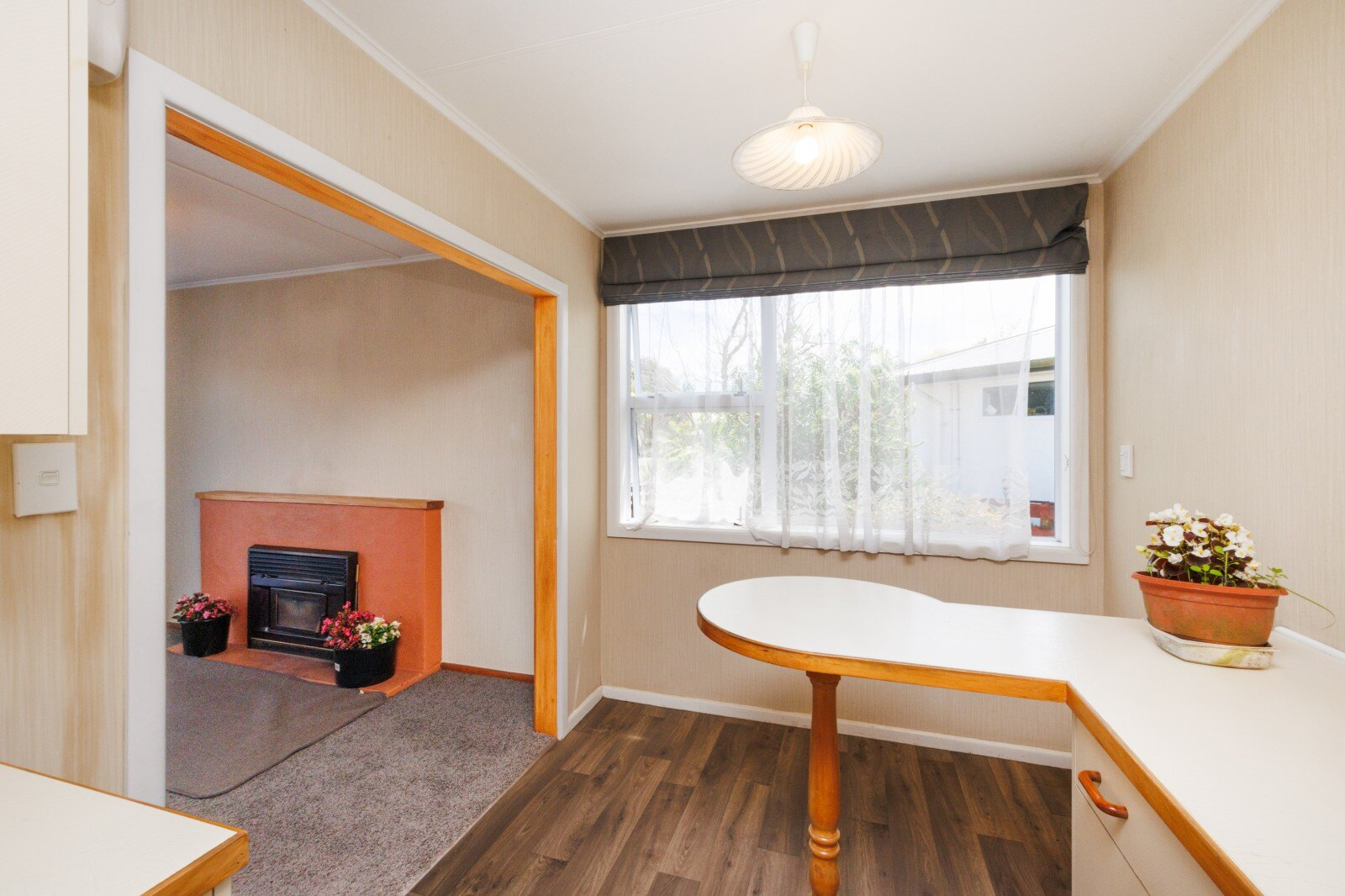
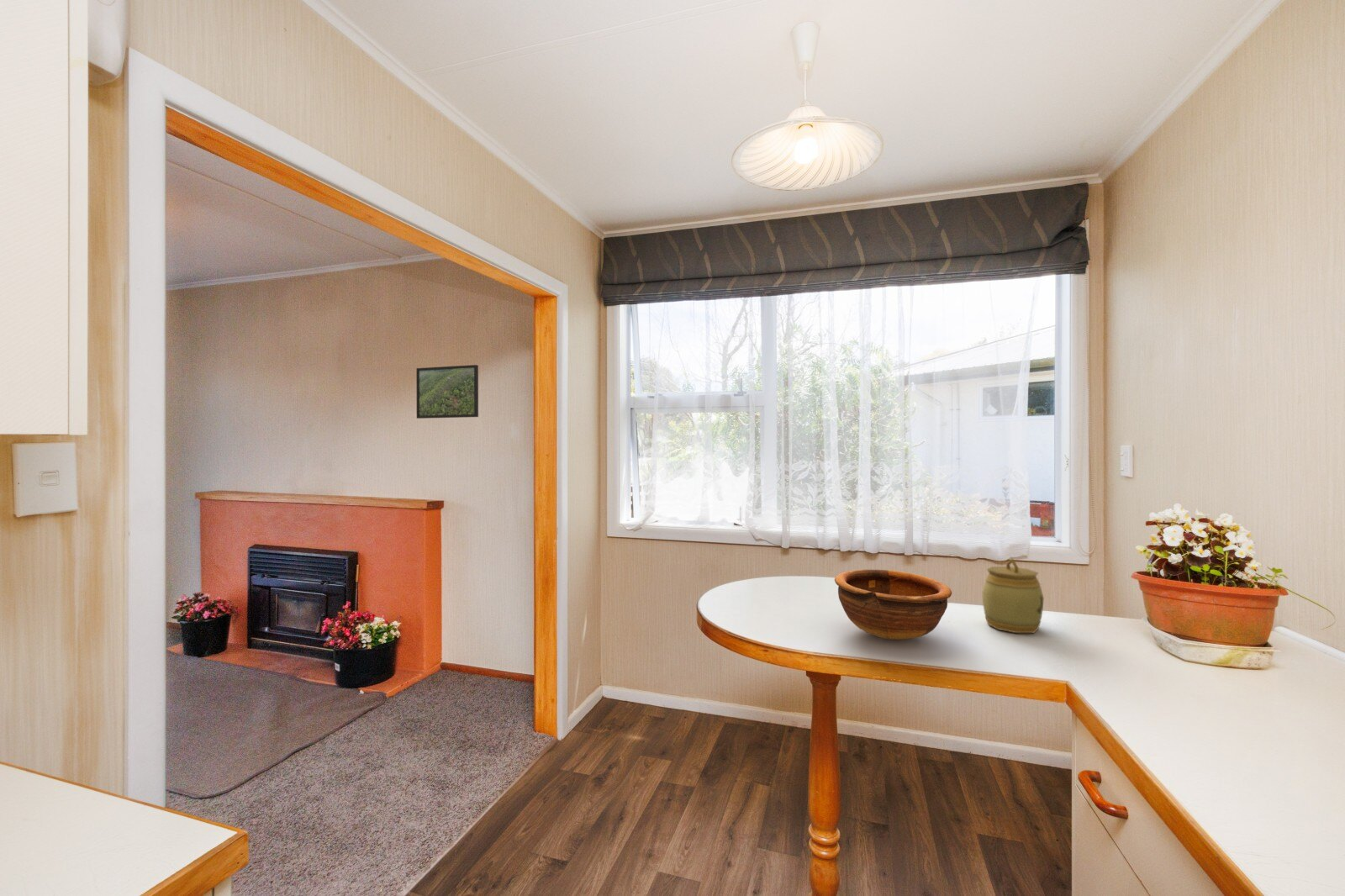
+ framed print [415,364,479,419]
+ bowl [834,568,952,640]
+ jar [981,558,1045,634]
